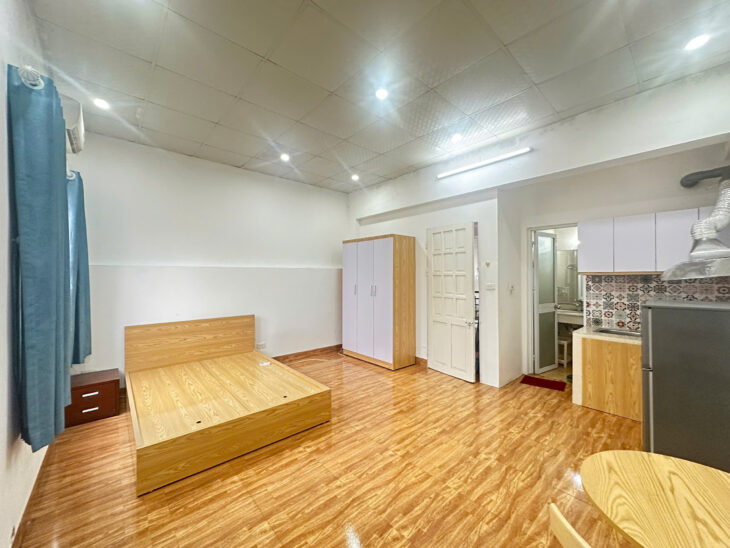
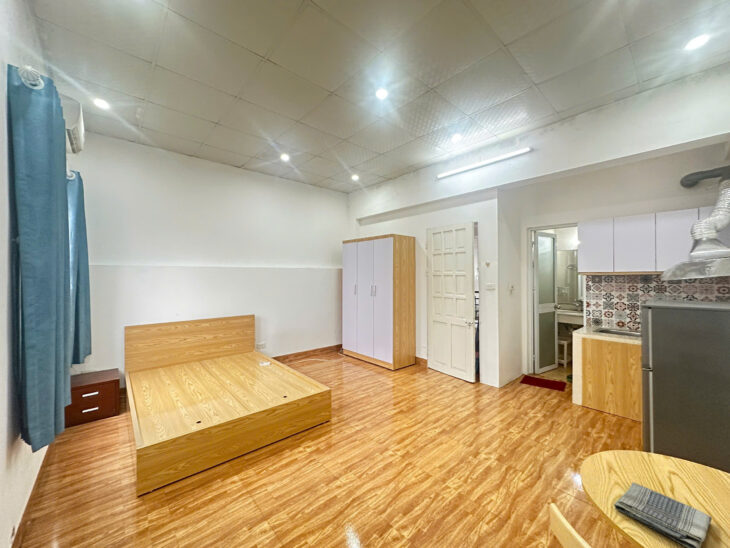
+ dish towel [613,481,713,548]
